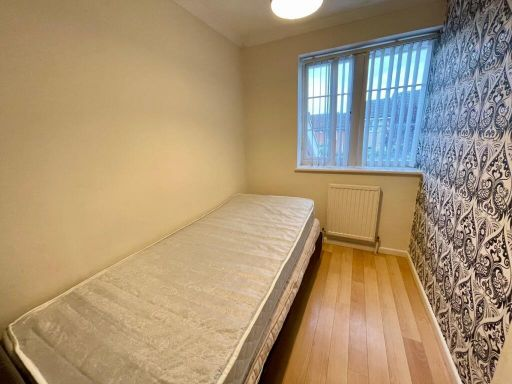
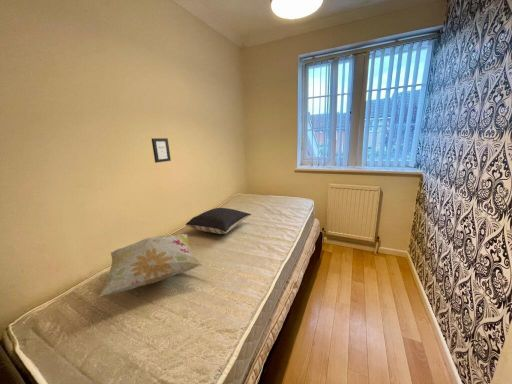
+ decorative pillow [97,233,203,298]
+ pillow [185,207,252,235]
+ picture frame [151,137,172,164]
